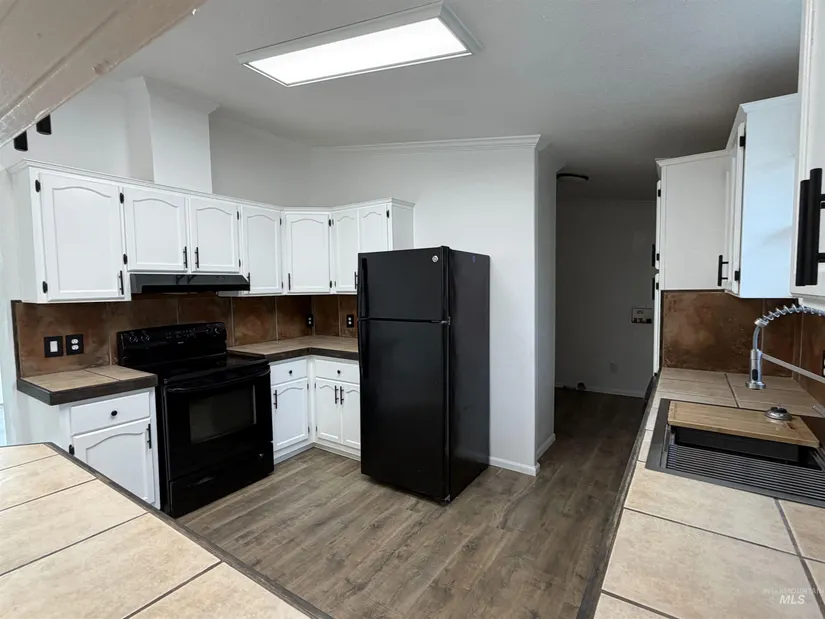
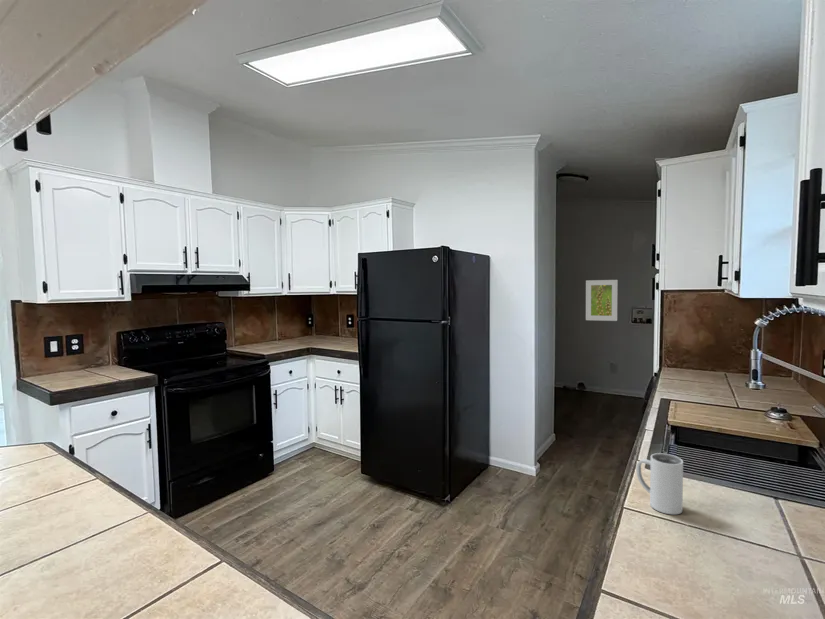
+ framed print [585,279,619,322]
+ mug [635,452,684,515]
